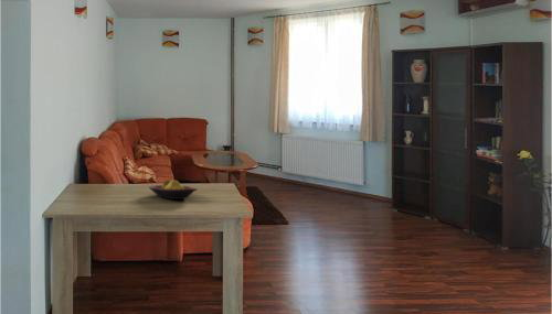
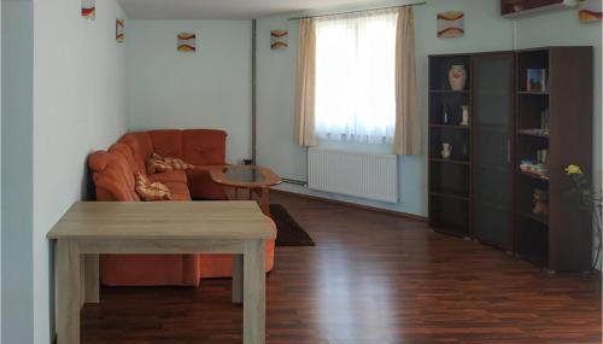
- fruit bowl [148,178,199,201]
